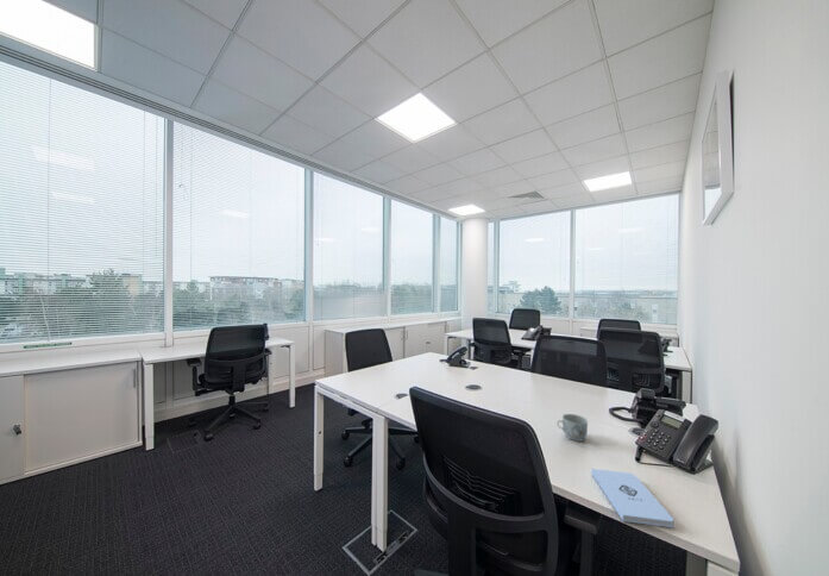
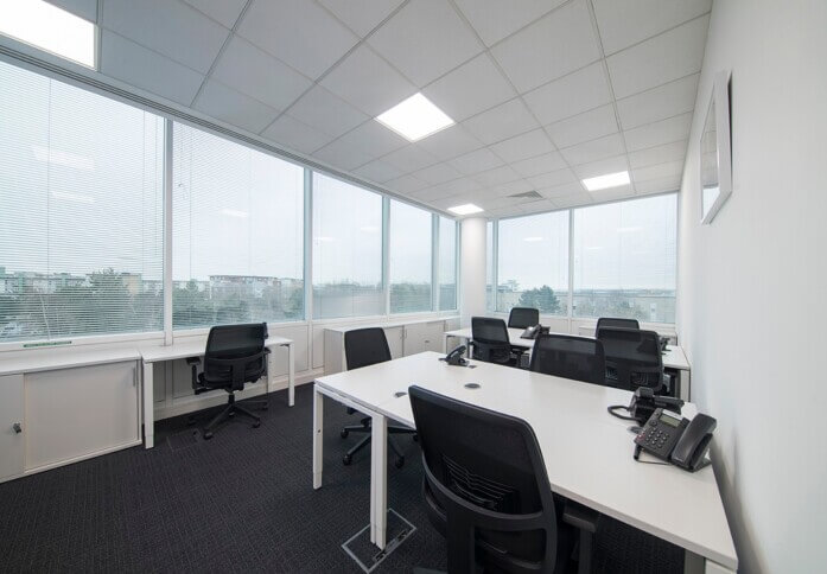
- mug [555,413,589,443]
- notepad [591,468,674,528]
